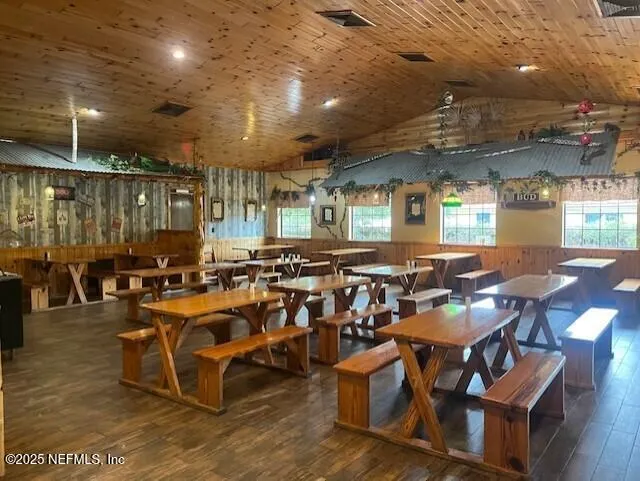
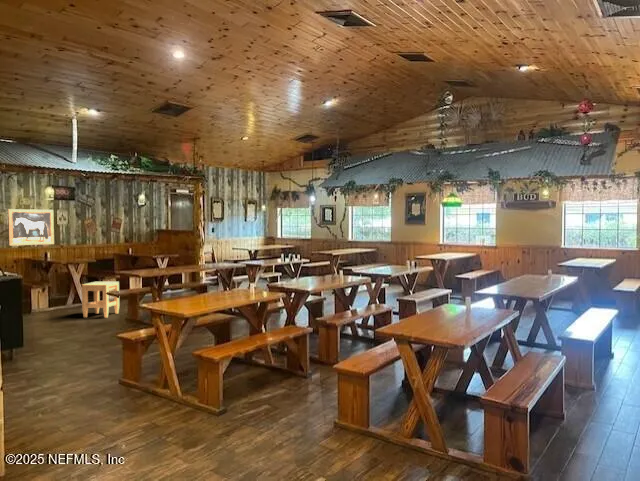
+ stool [81,281,120,319]
+ wall art [7,208,55,247]
